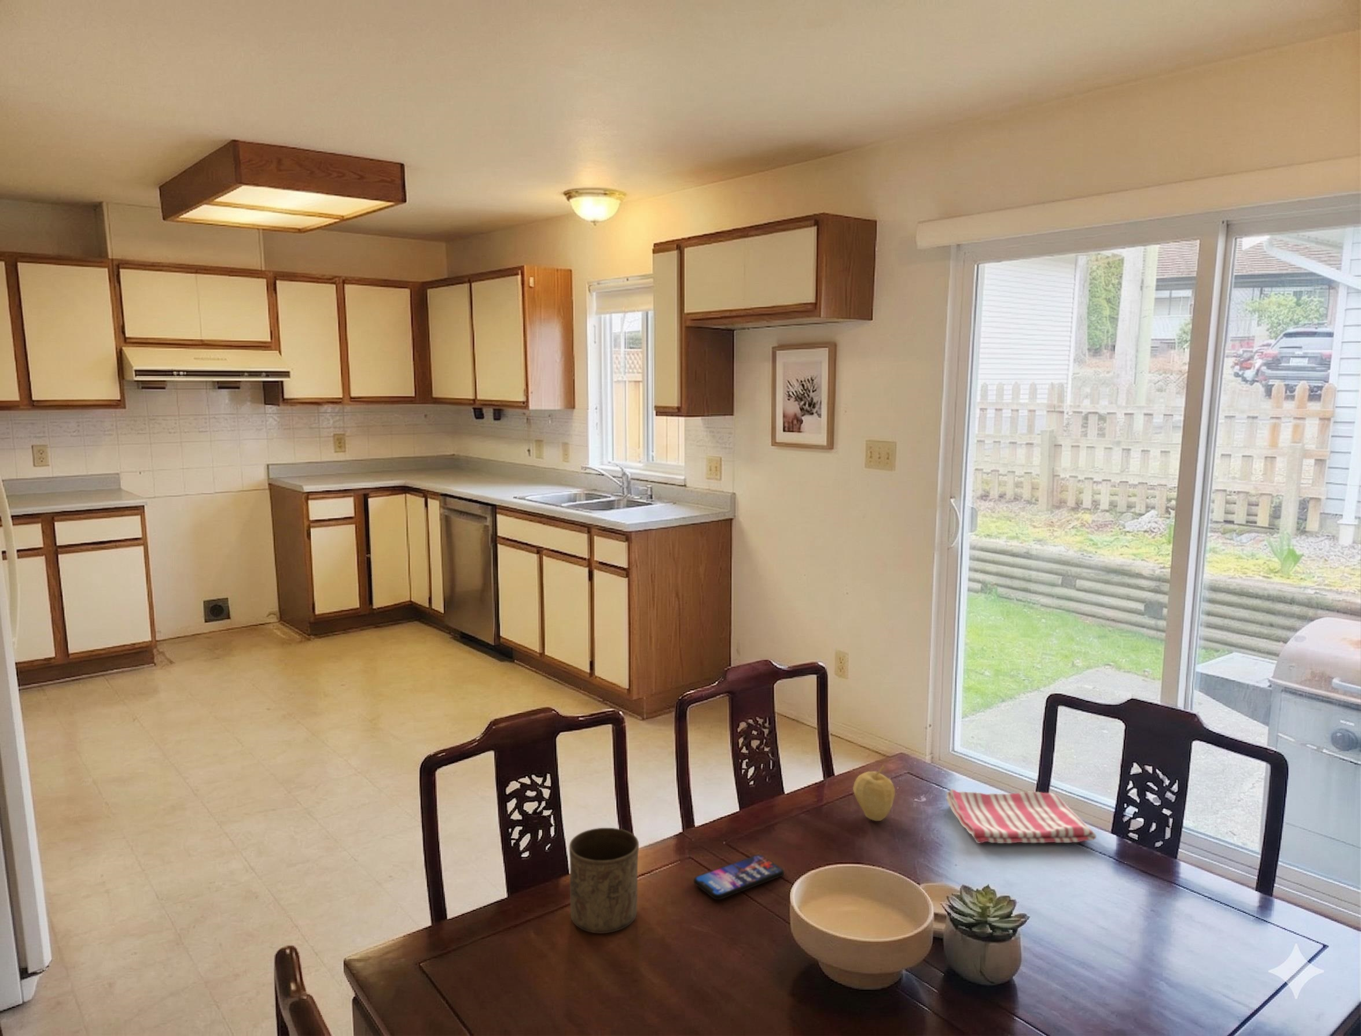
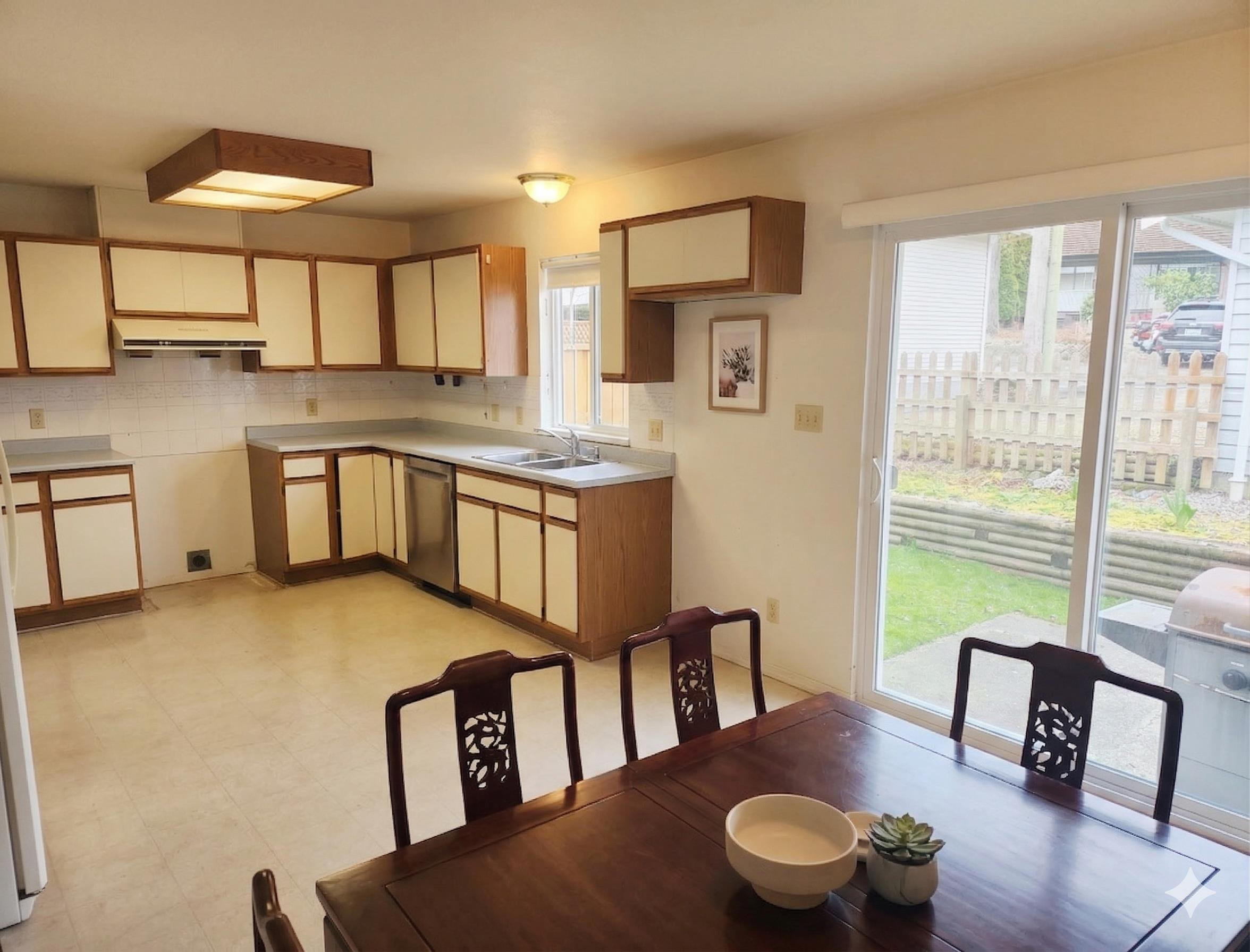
- dish towel [945,789,1098,844]
- smartphone [692,854,785,900]
- fruit [853,765,896,822]
- cup [568,827,639,934]
